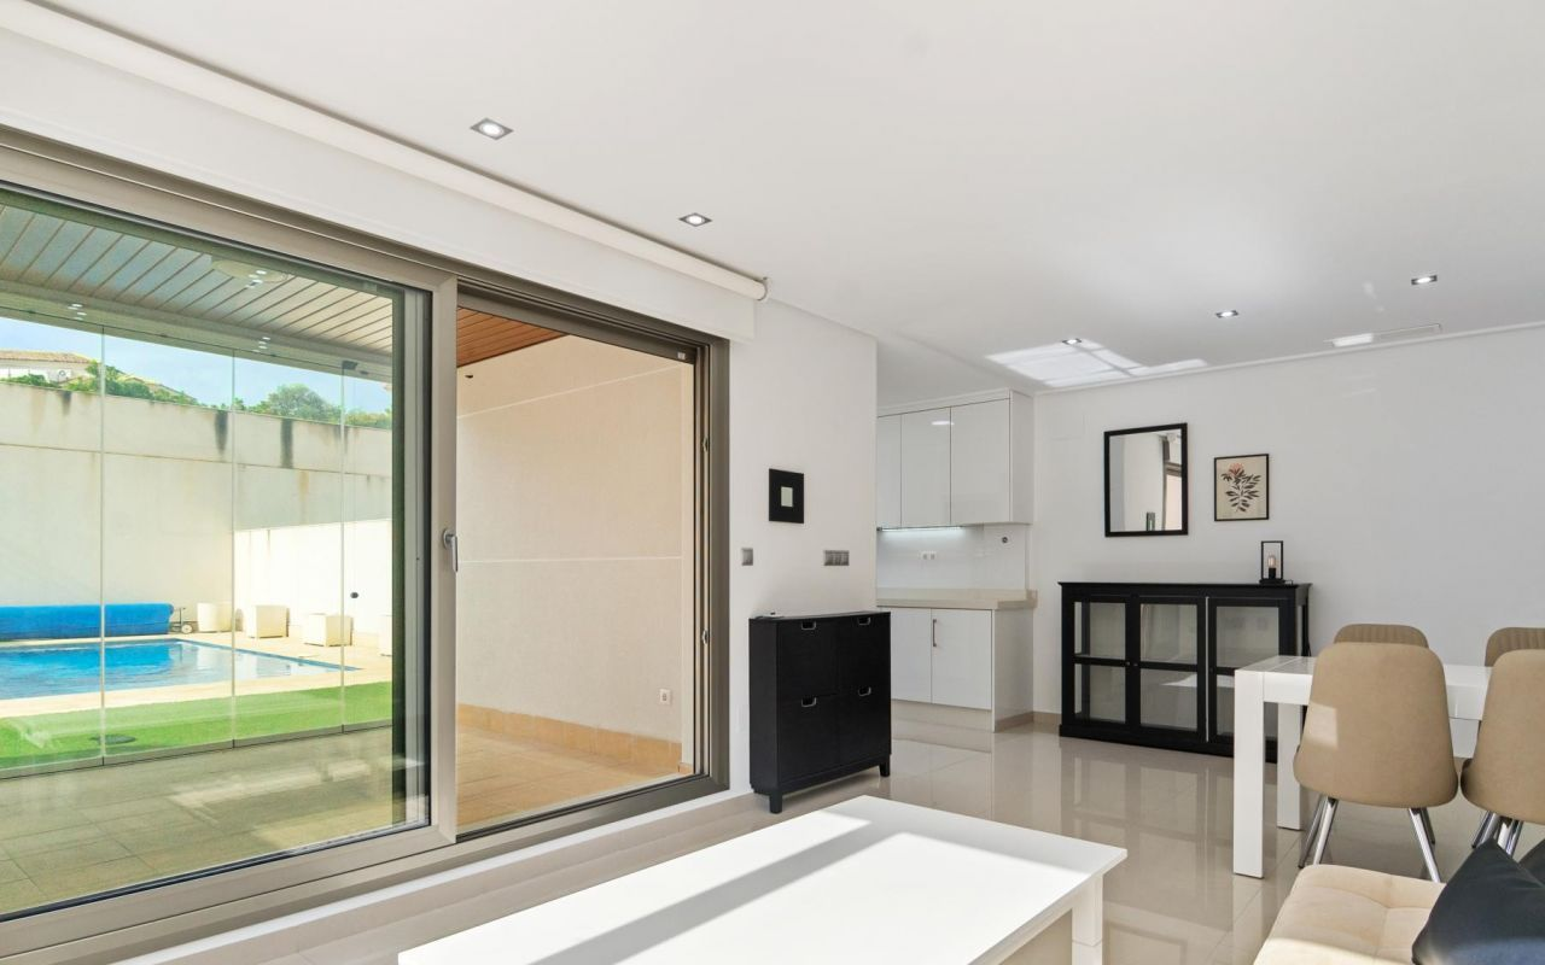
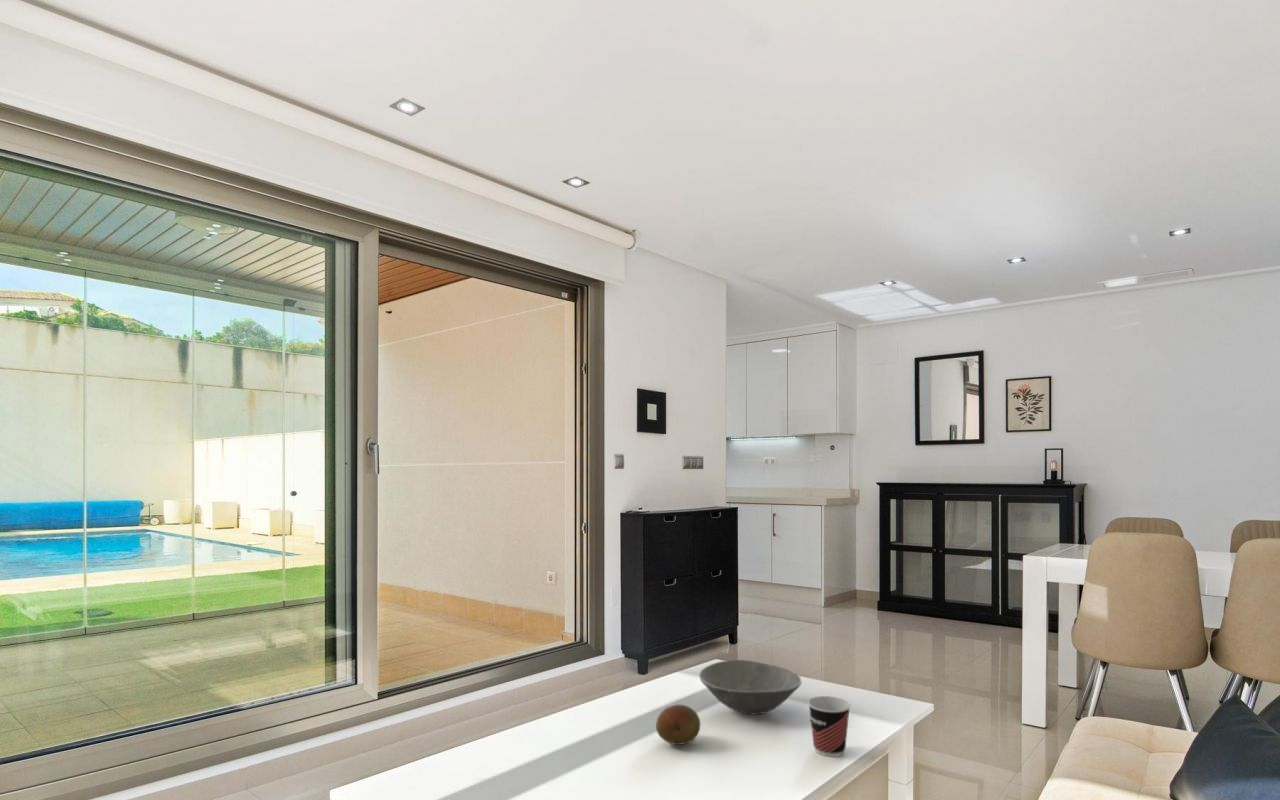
+ fruit [655,704,702,746]
+ cup [807,695,852,758]
+ bowl [698,659,803,716]
